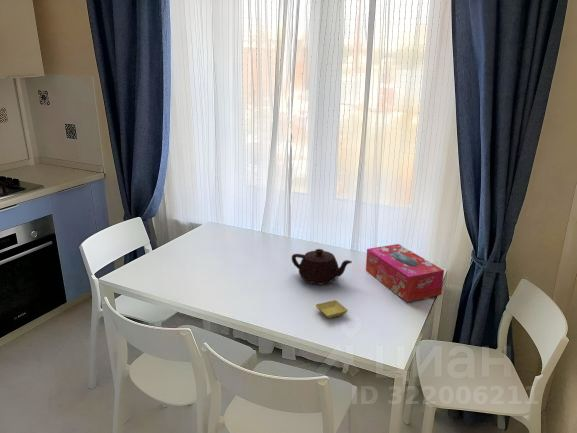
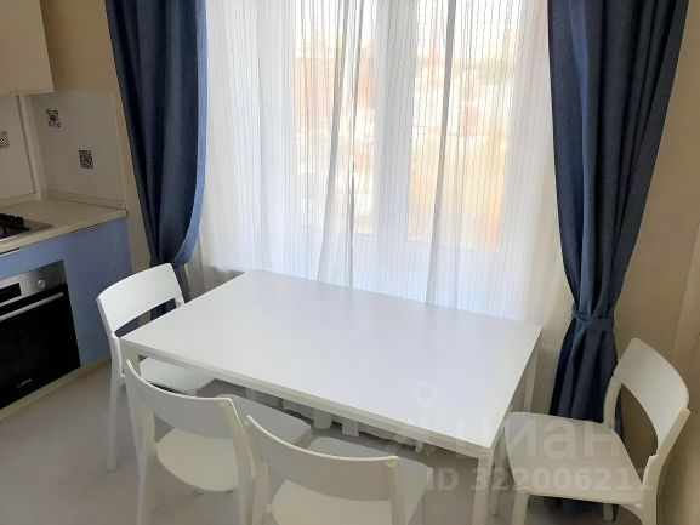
- saucer [315,299,349,319]
- teapot [291,248,353,286]
- tissue box [365,243,445,303]
